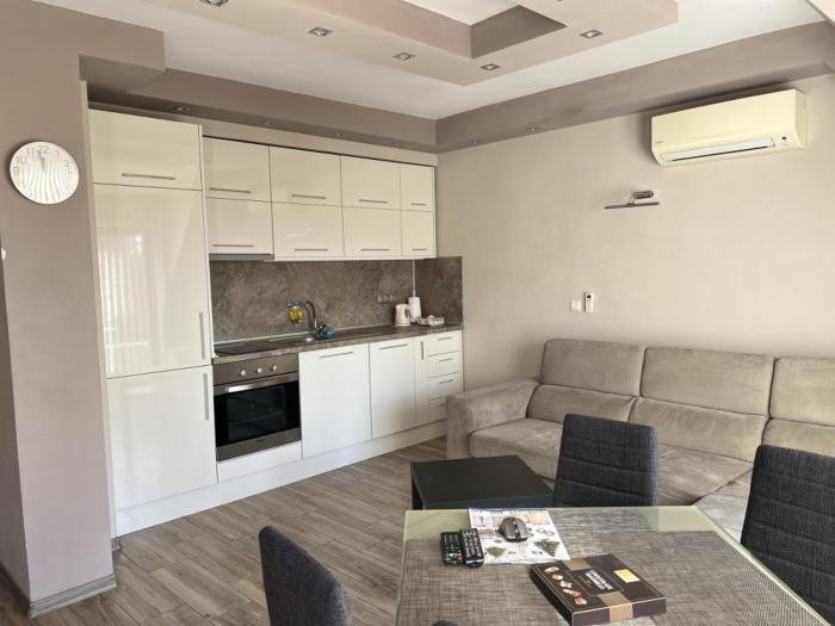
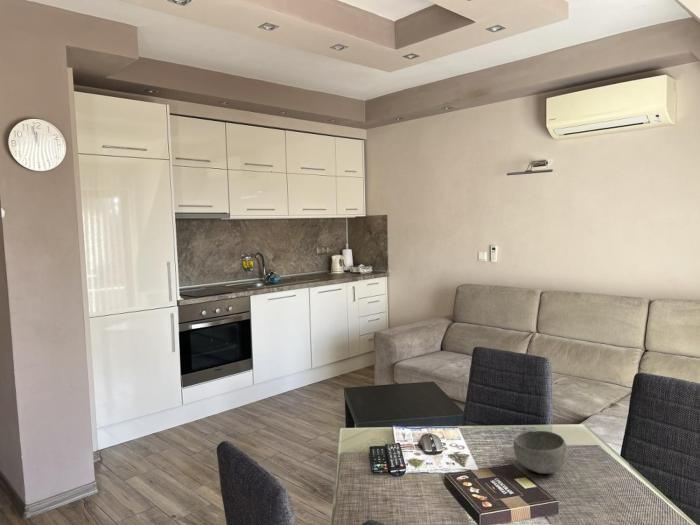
+ bowl [513,430,569,475]
